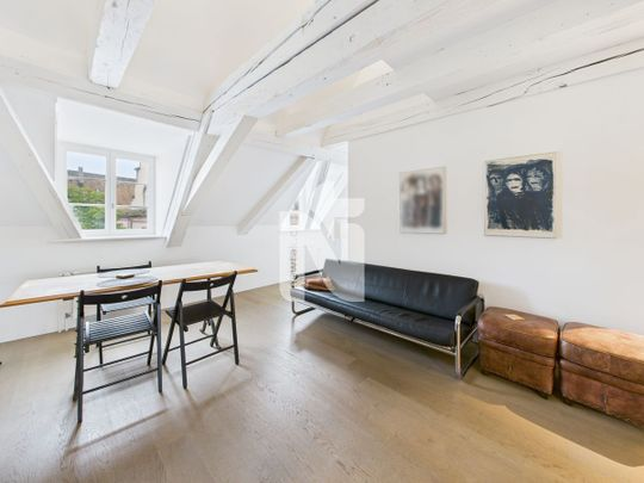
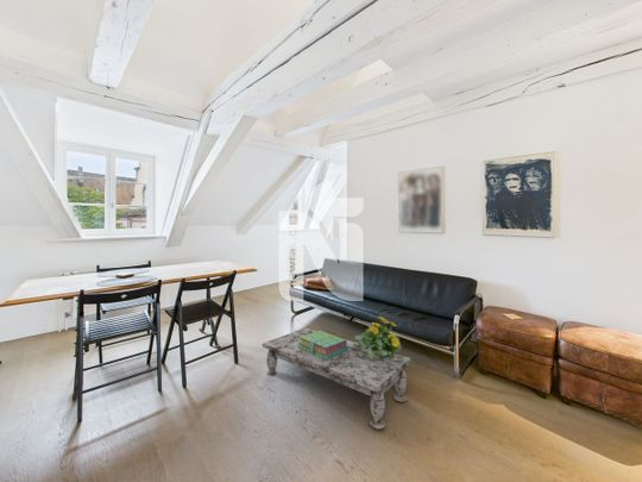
+ coffee table [262,327,413,430]
+ stack of books [298,330,348,359]
+ flowering plant [353,315,403,359]
